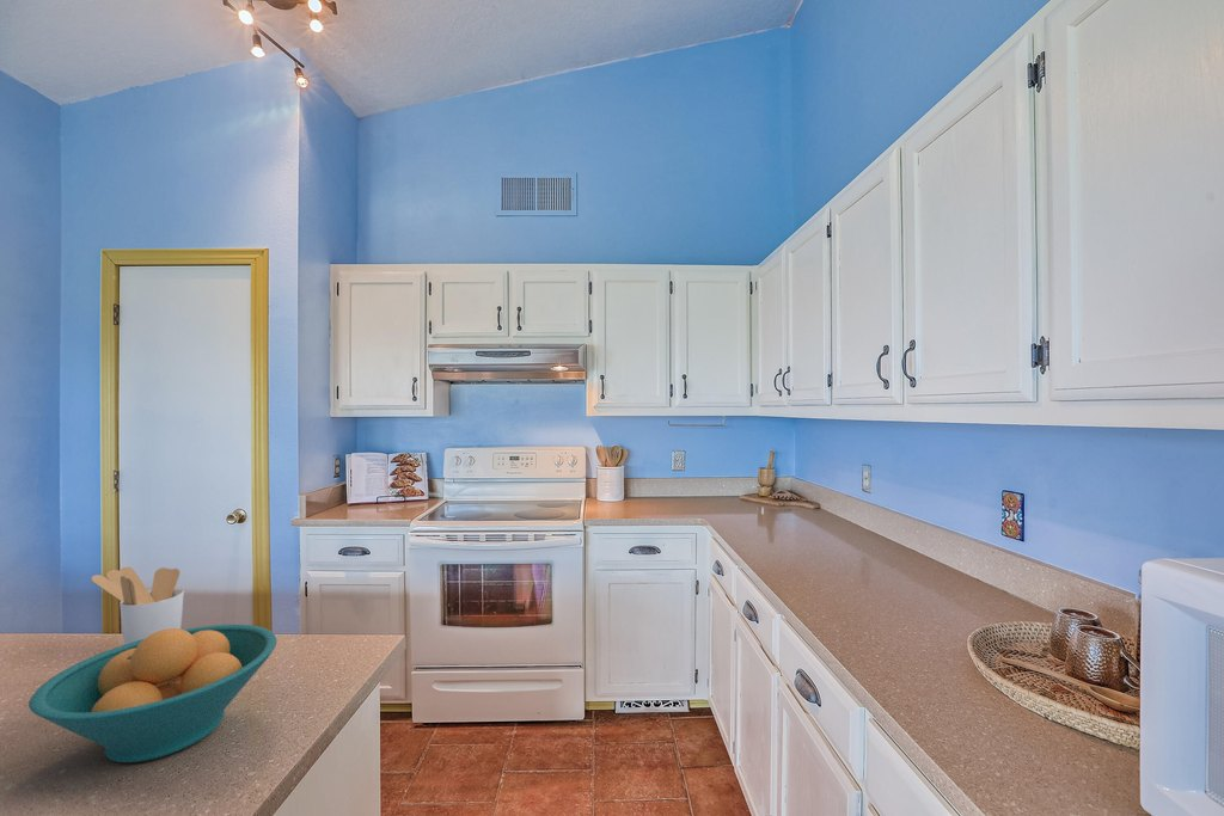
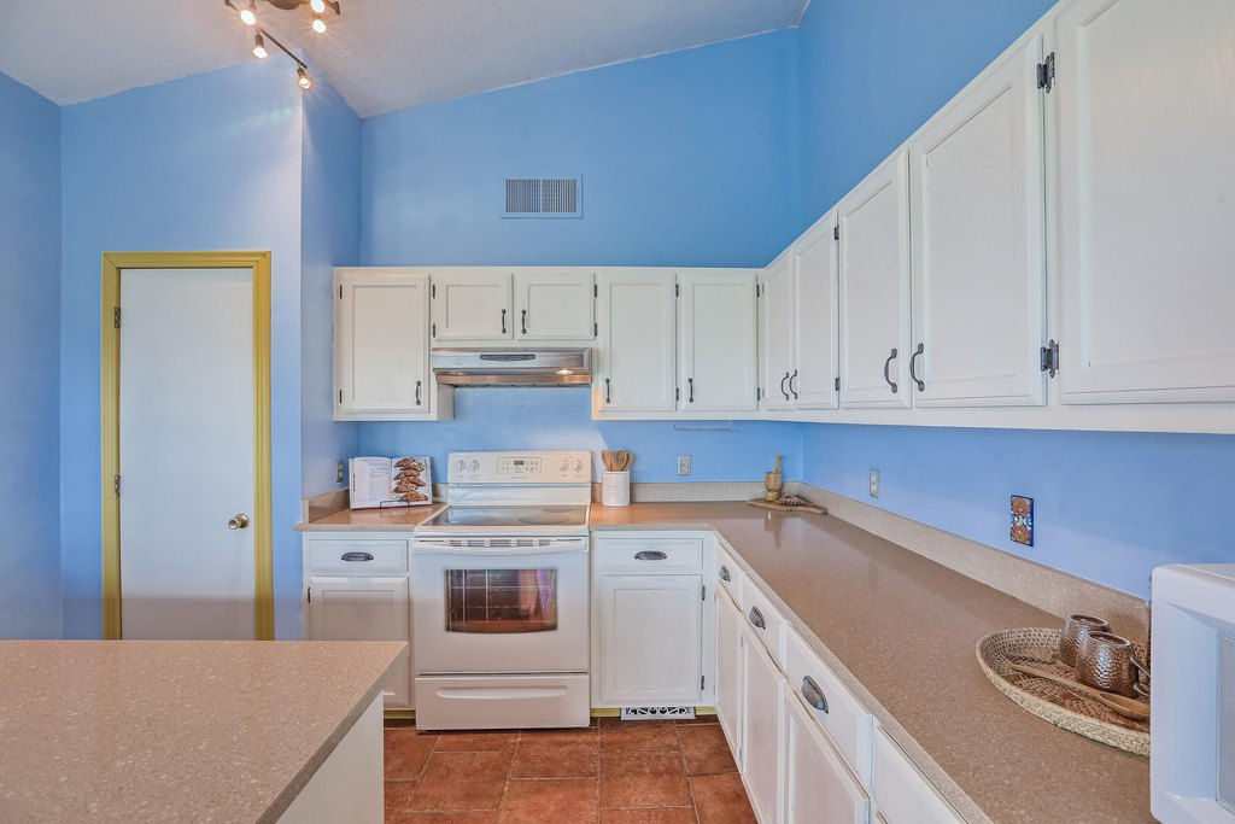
- fruit bowl [27,624,277,763]
- utensil holder [90,566,185,645]
